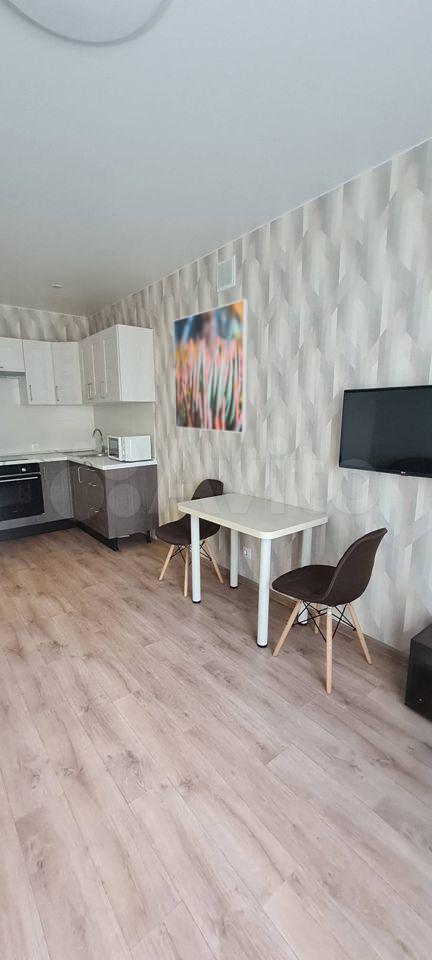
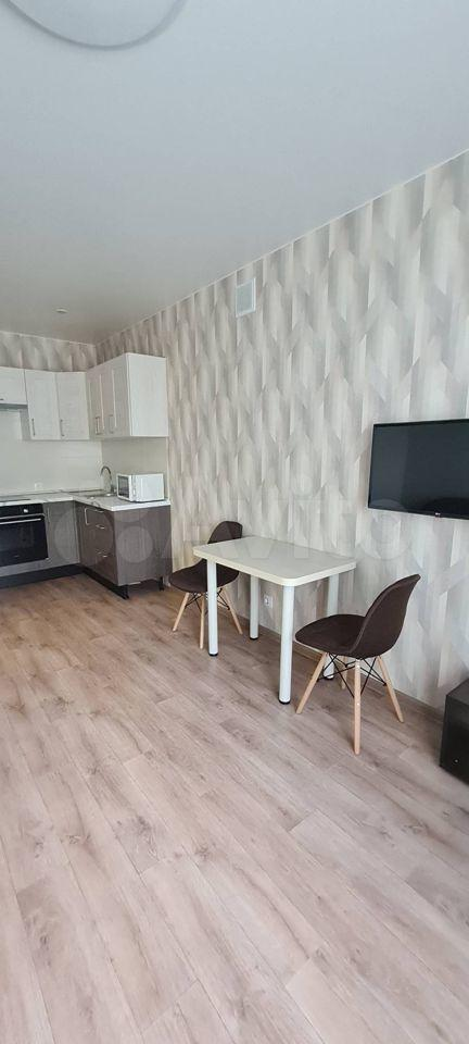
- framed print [172,298,248,434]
